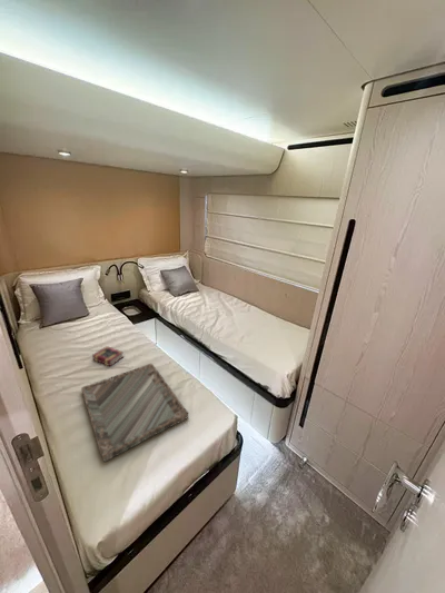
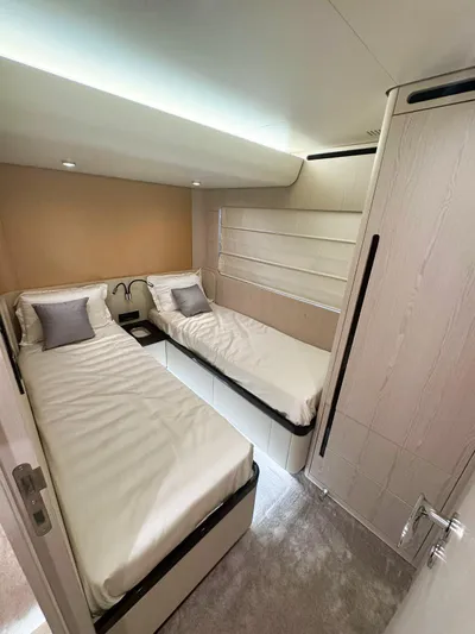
- book [91,345,125,367]
- tray [80,363,189,463]
